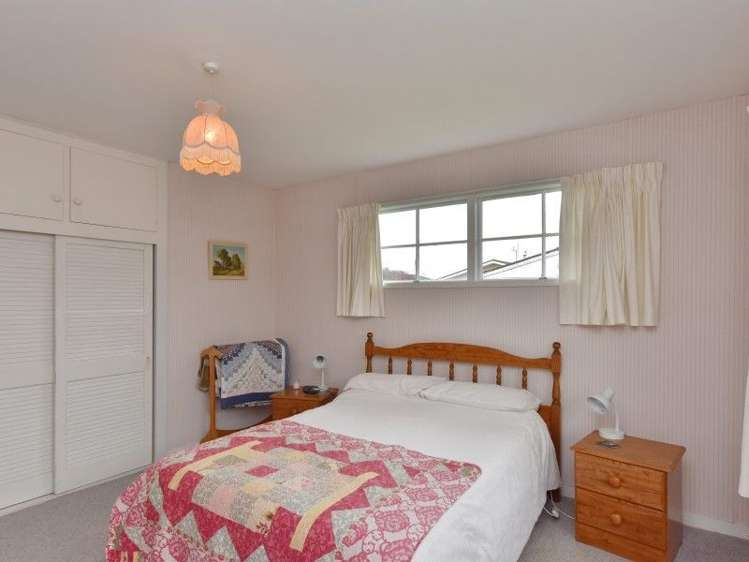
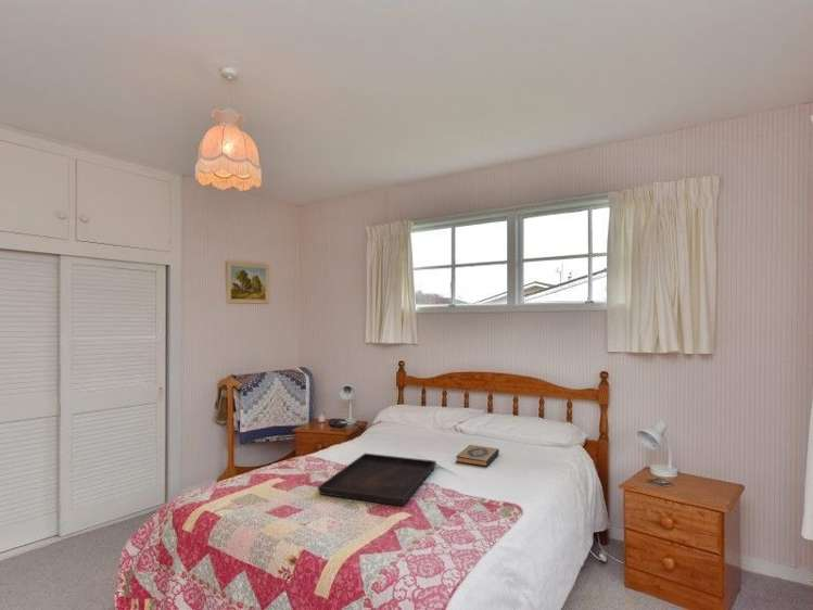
+ serving tray [317,453,437,507]
+ hardback book [455,444,500,468]
